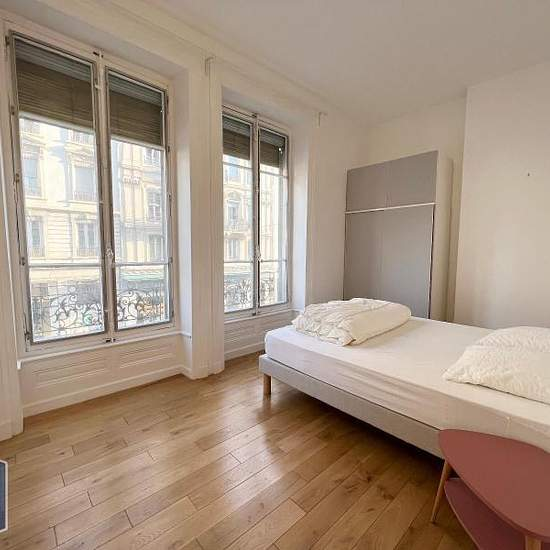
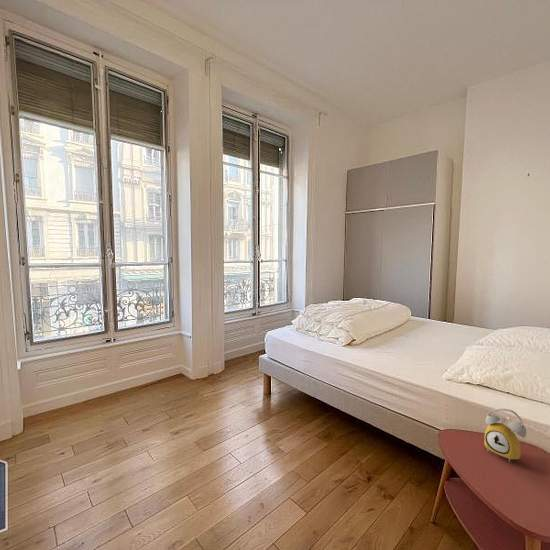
+ alarm clock [484,408,527,463]
